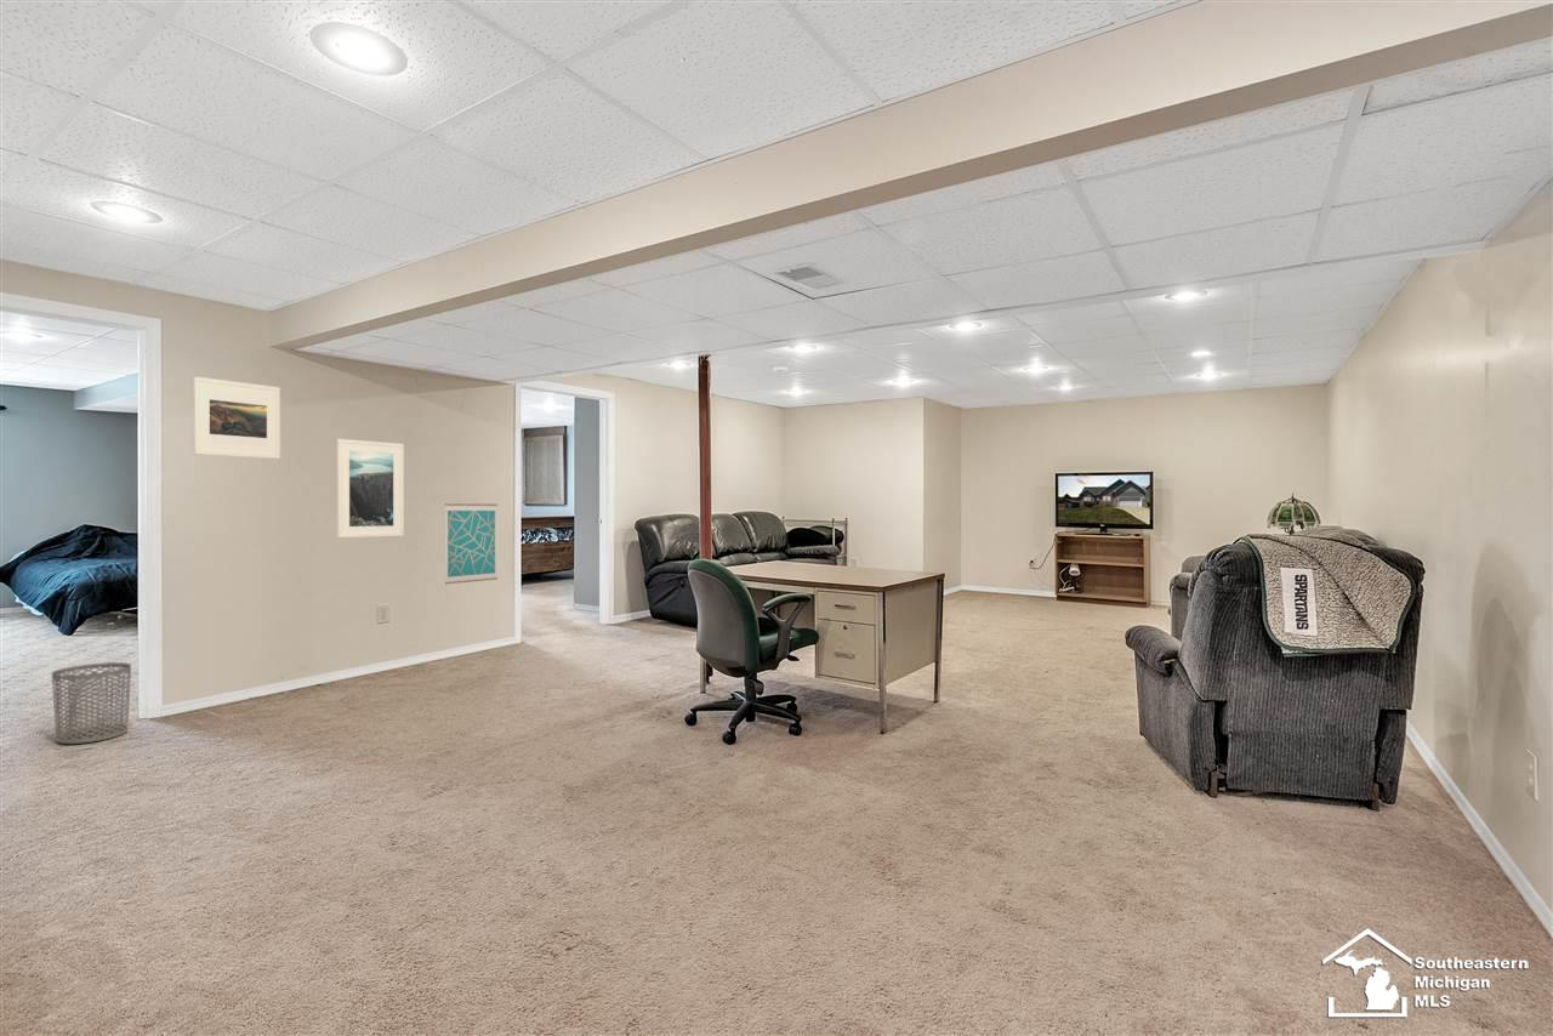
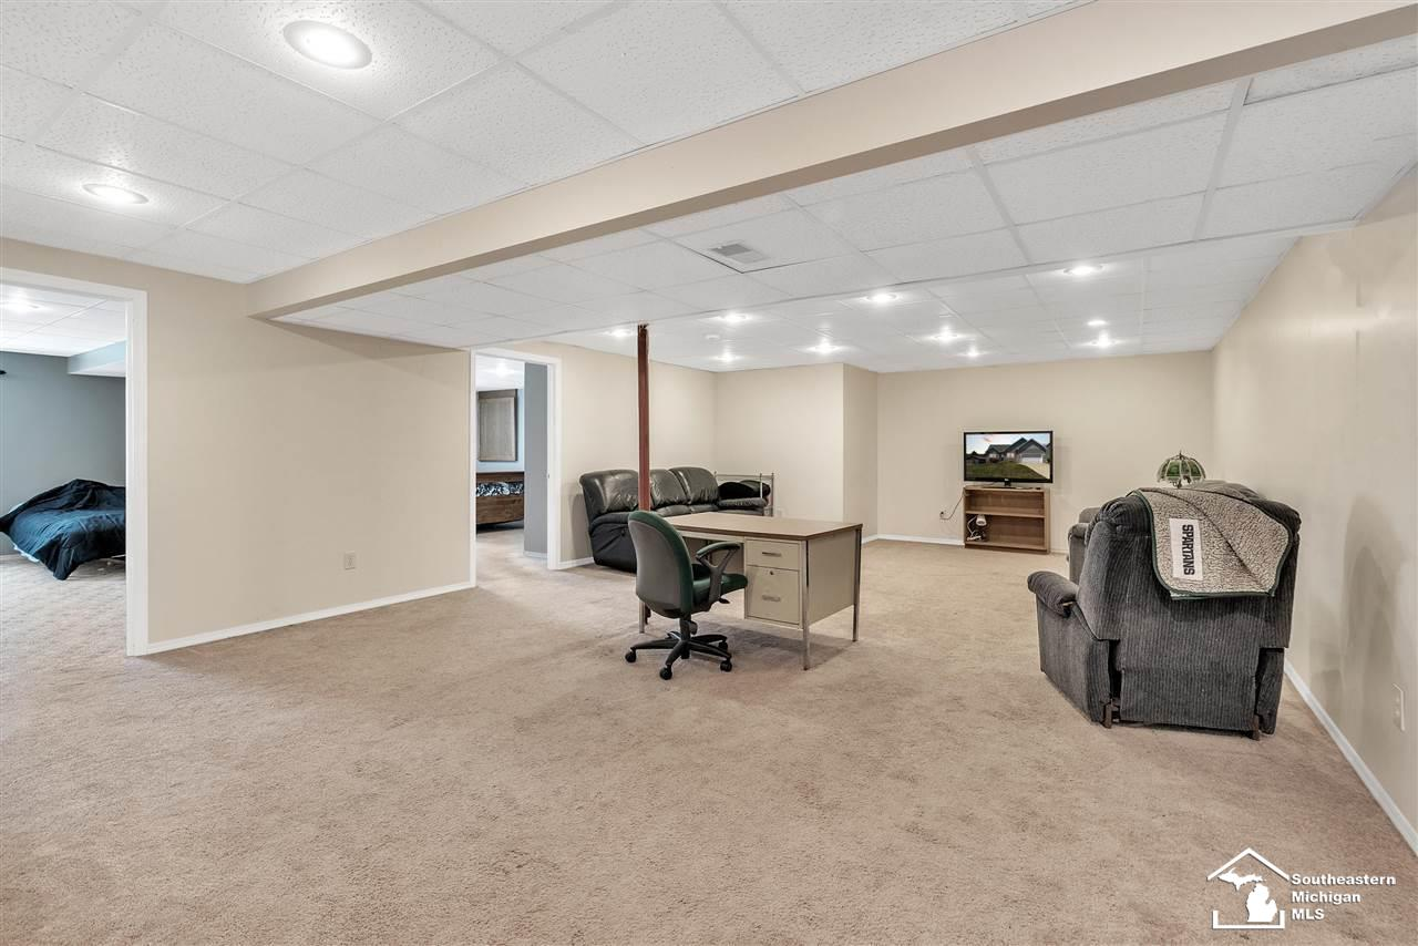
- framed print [192,376,281,460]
- wall art [444,502,499,585]
- waste bin [51,661,132,745]
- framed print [336,438,405,539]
